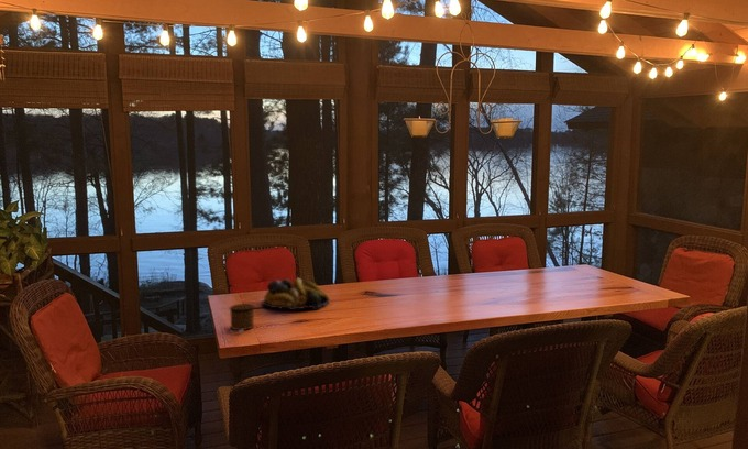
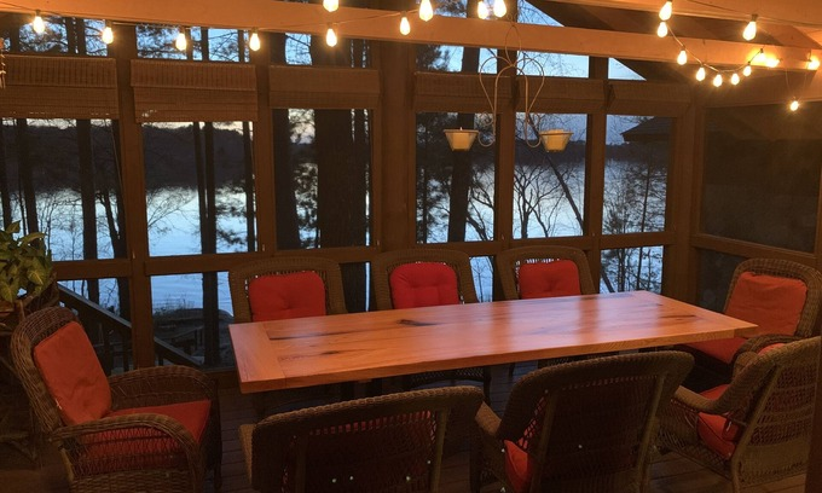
- fruit bowl [261,276,331,310]
- speaker [228,303,255,333]
